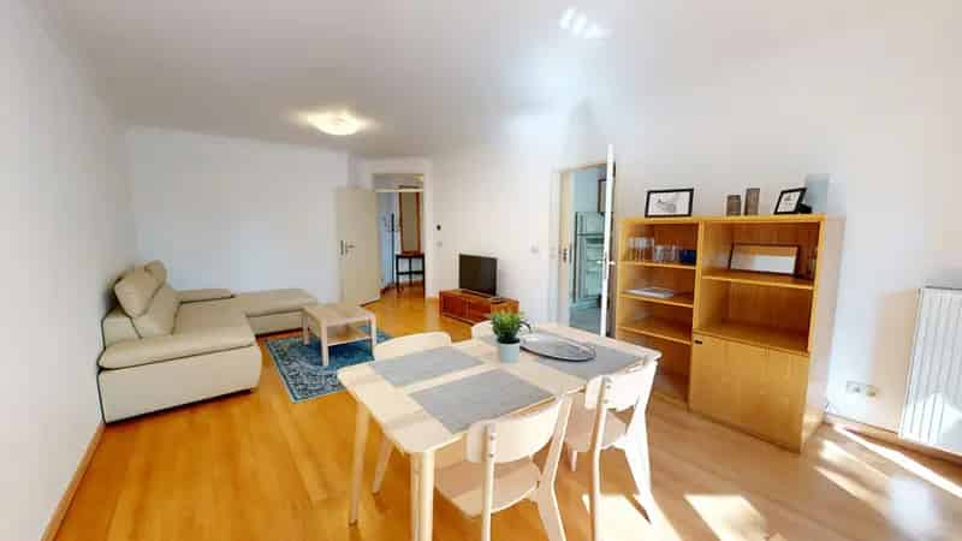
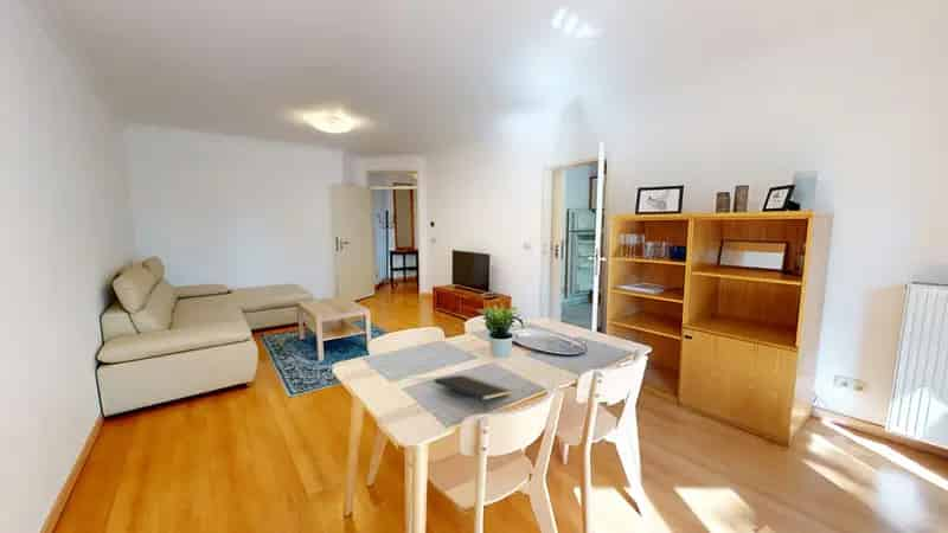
+ notepad [434,374,512,411]
